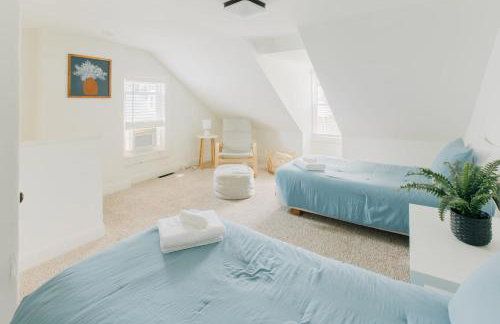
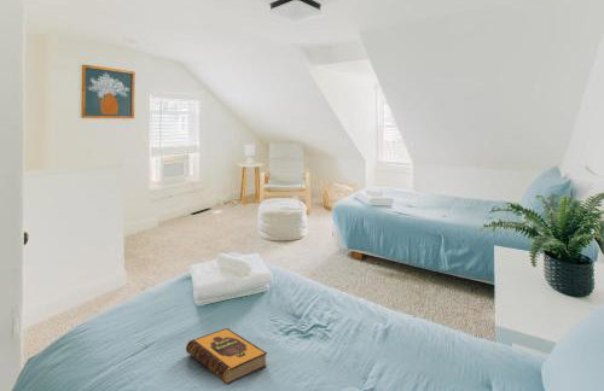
+ hardback book [185,327,268,386]
